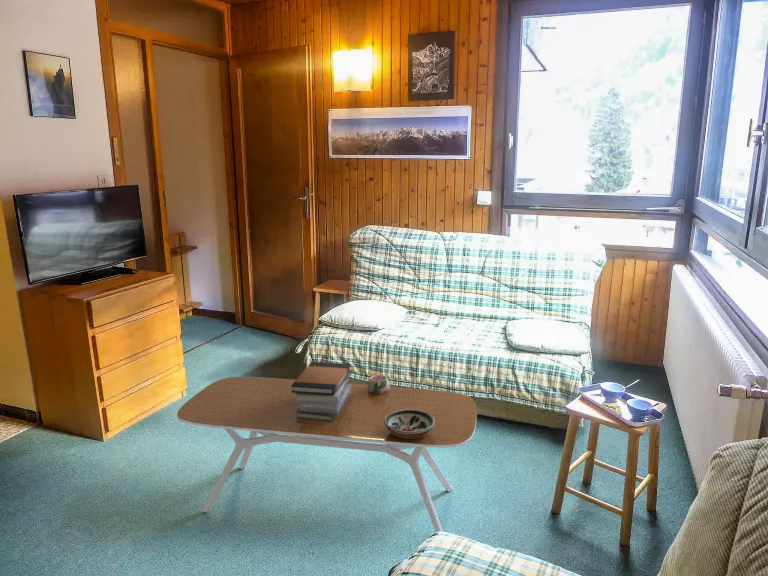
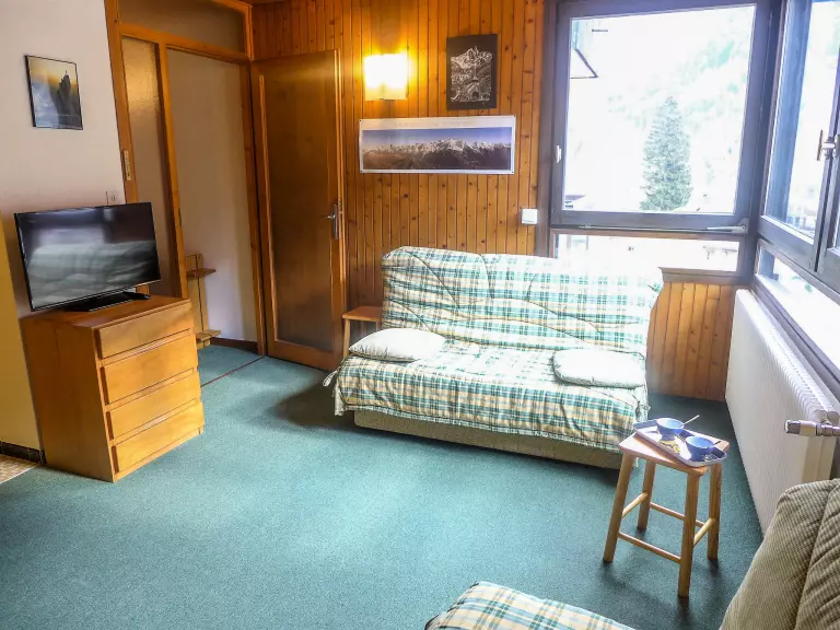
- coffee table [176,376,478,533]
- decorative bowl [384,410,435,438]
- mug [367,374,391,394]
- book stack [291,361,354,421]
